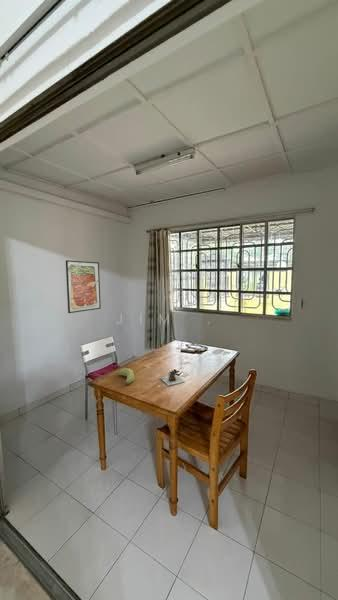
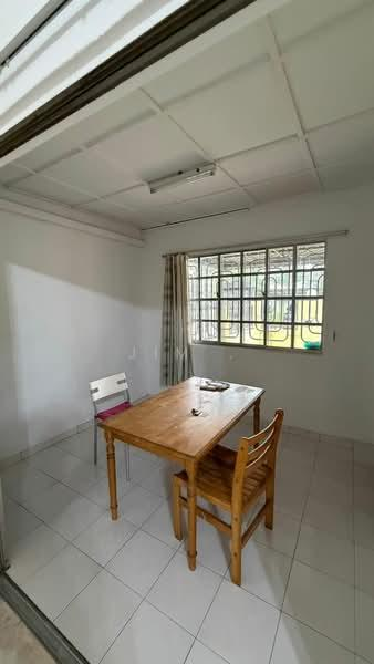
- teapot [159,369,186,387]
- banana [113,367,135,385]
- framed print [65,259,102,314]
